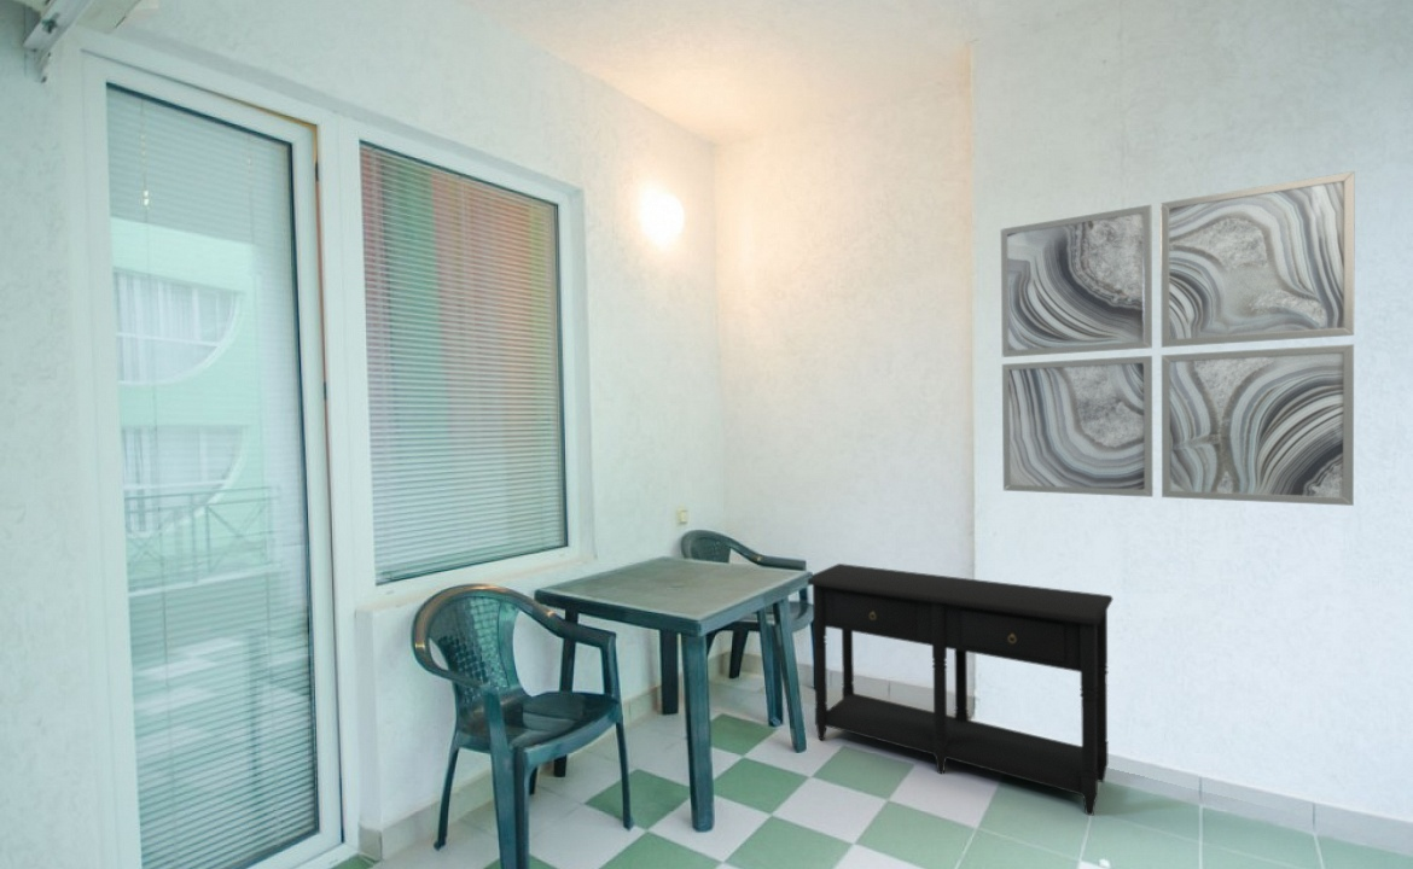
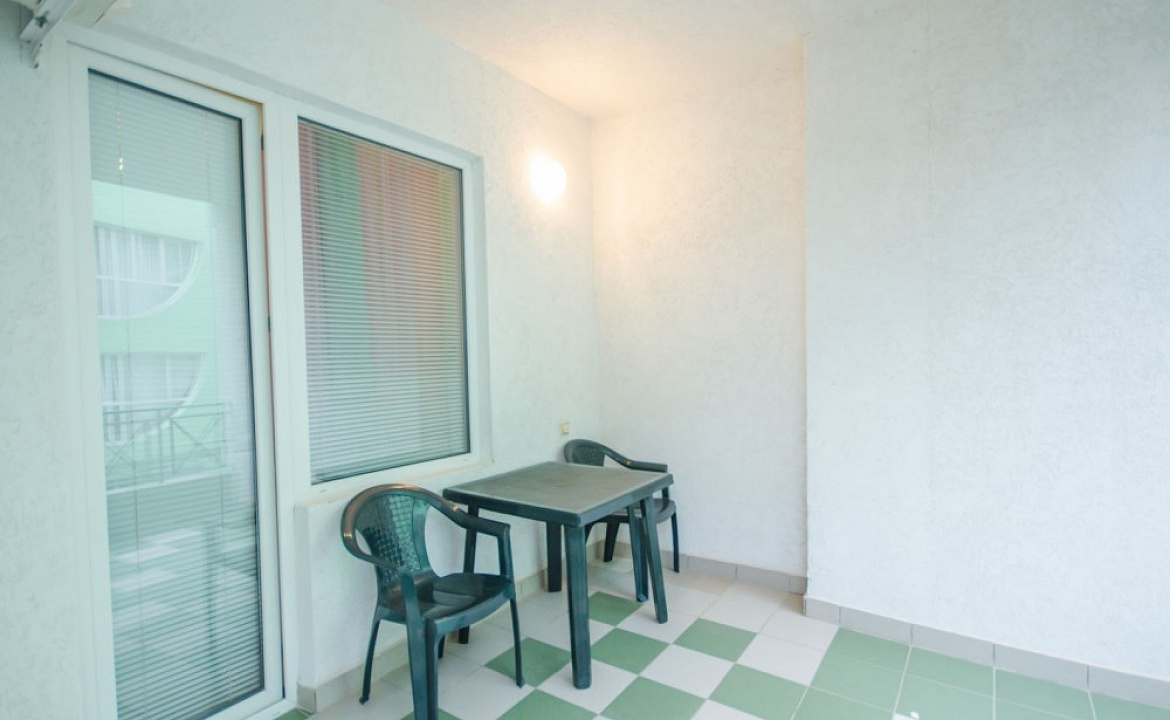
- wall art [1000,170,1356,507]
- console table [807,562,1113,817]
